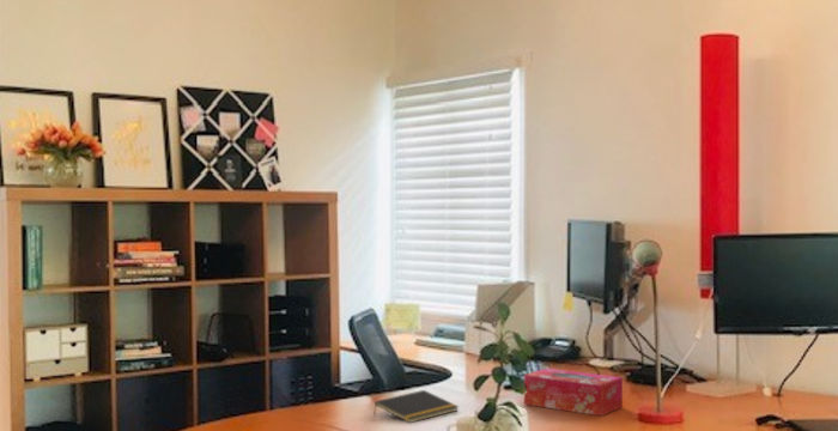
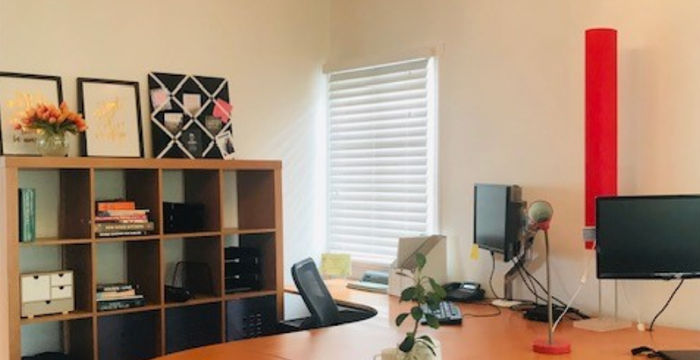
- notepad [372,389,460,424]
- tissue box [523,368,624,417]
